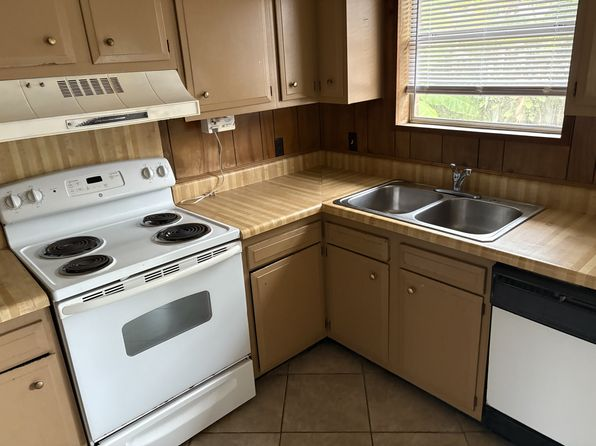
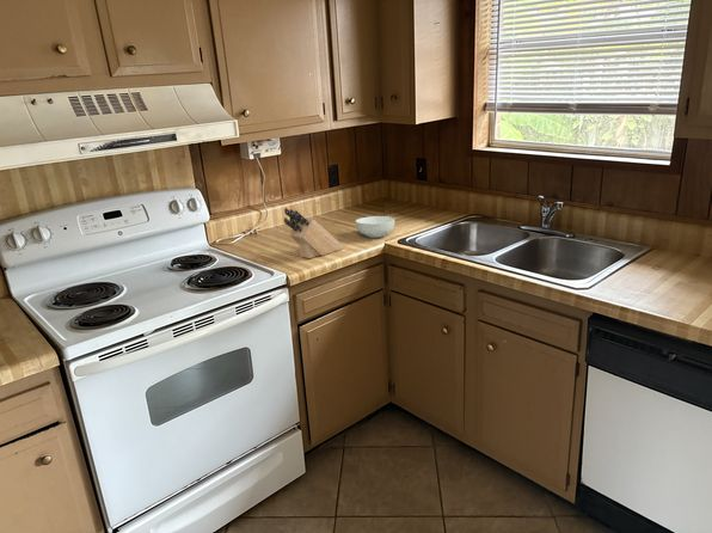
+ knife block [283,207,345,259]
+ cereal bowl [355,215,395,239]
